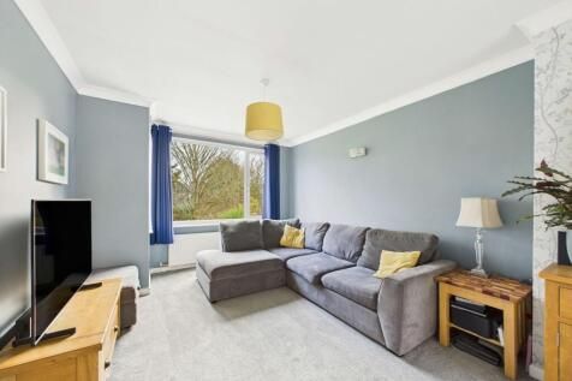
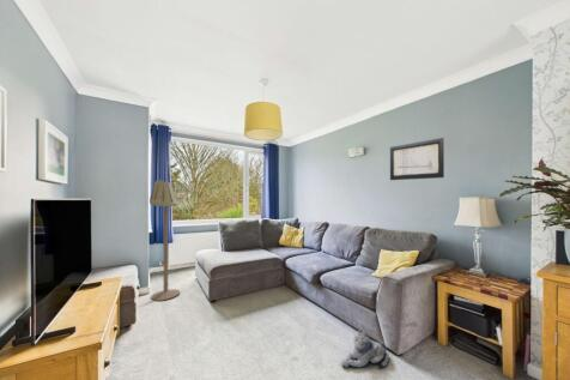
+ floor lamp [148,179,181,302]
+ plush toy [340,330,390,369]
+ wall art [389,137,445,181]
